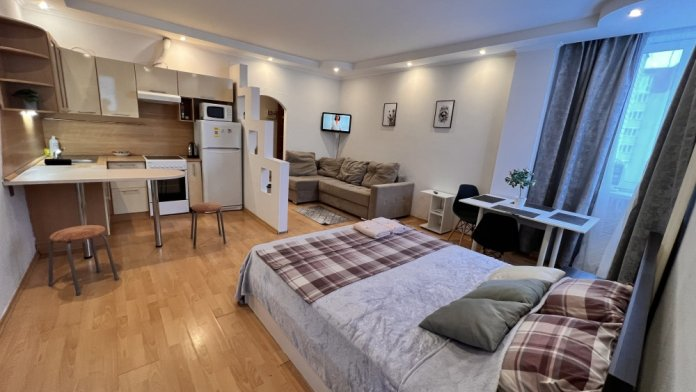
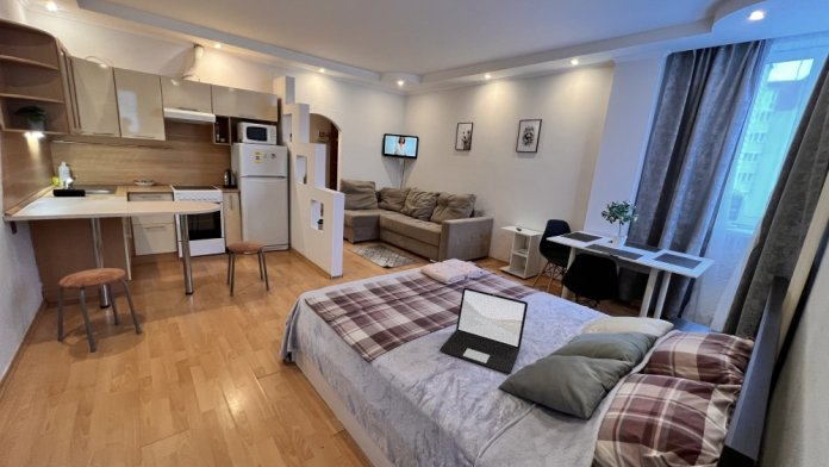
+ laptop [438,286,529,374]
